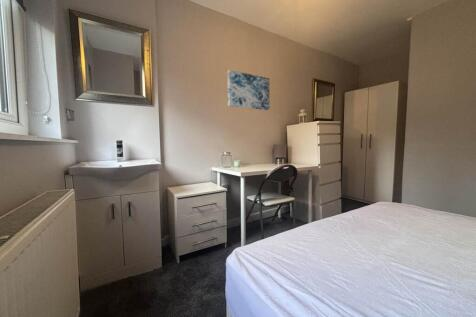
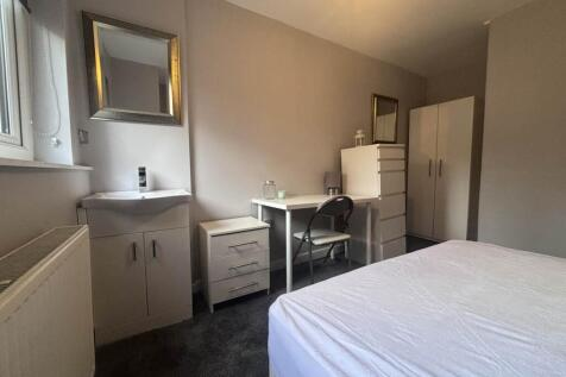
- wall art [227,69,270,111]
